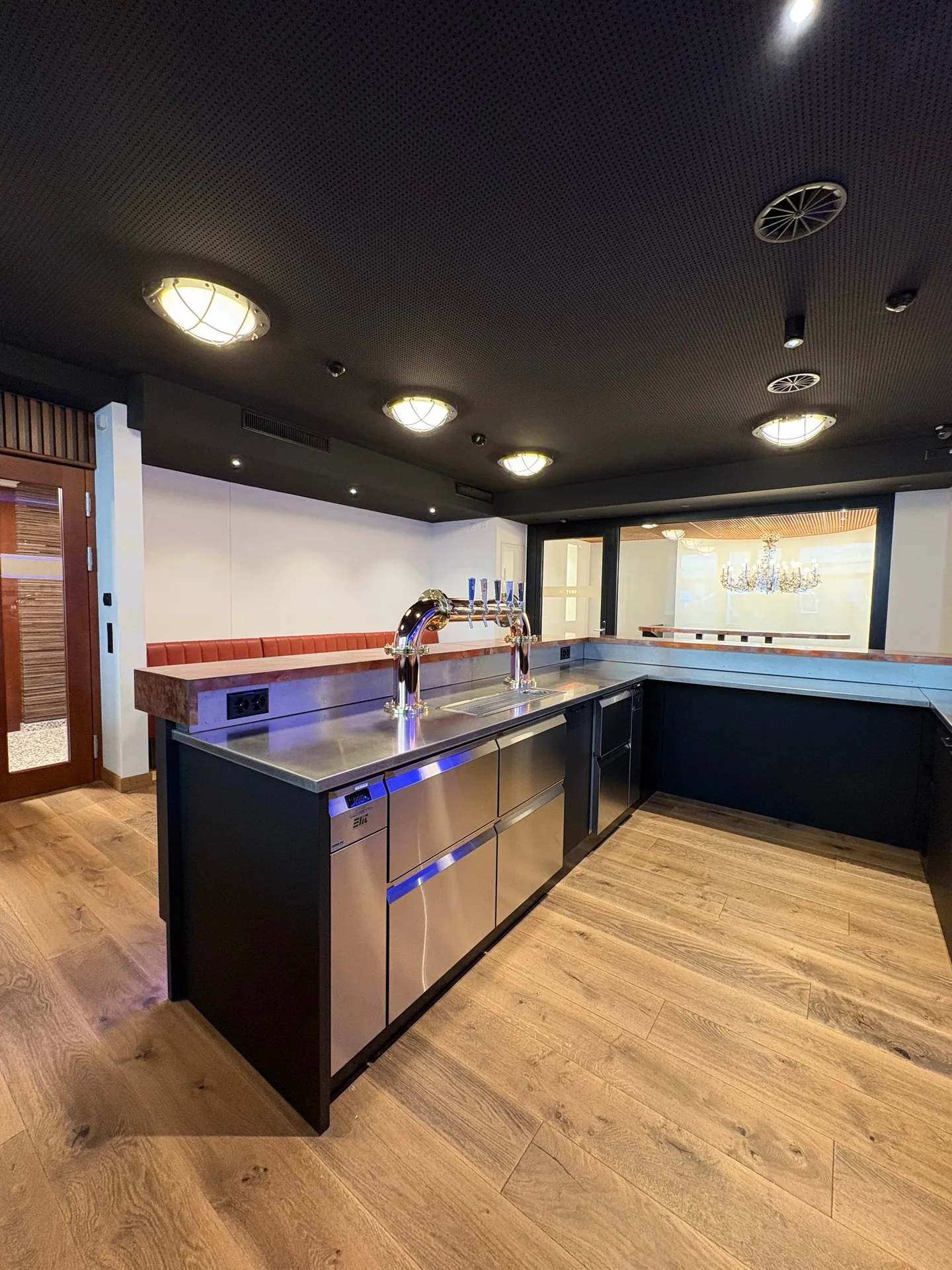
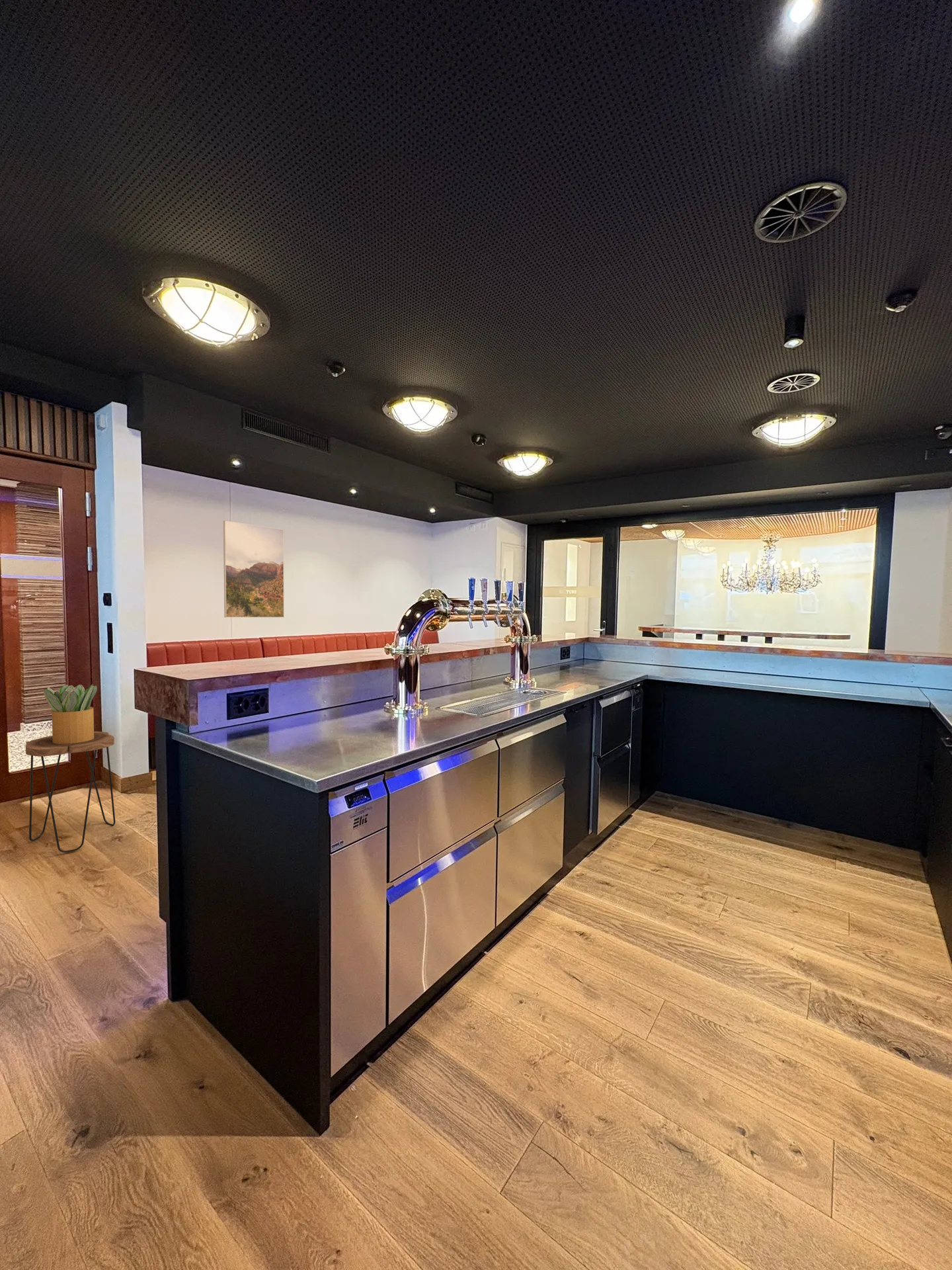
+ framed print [223,520,285,618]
+ potted plant [43,683,98,744]
+ side table [25,731,116,853]
